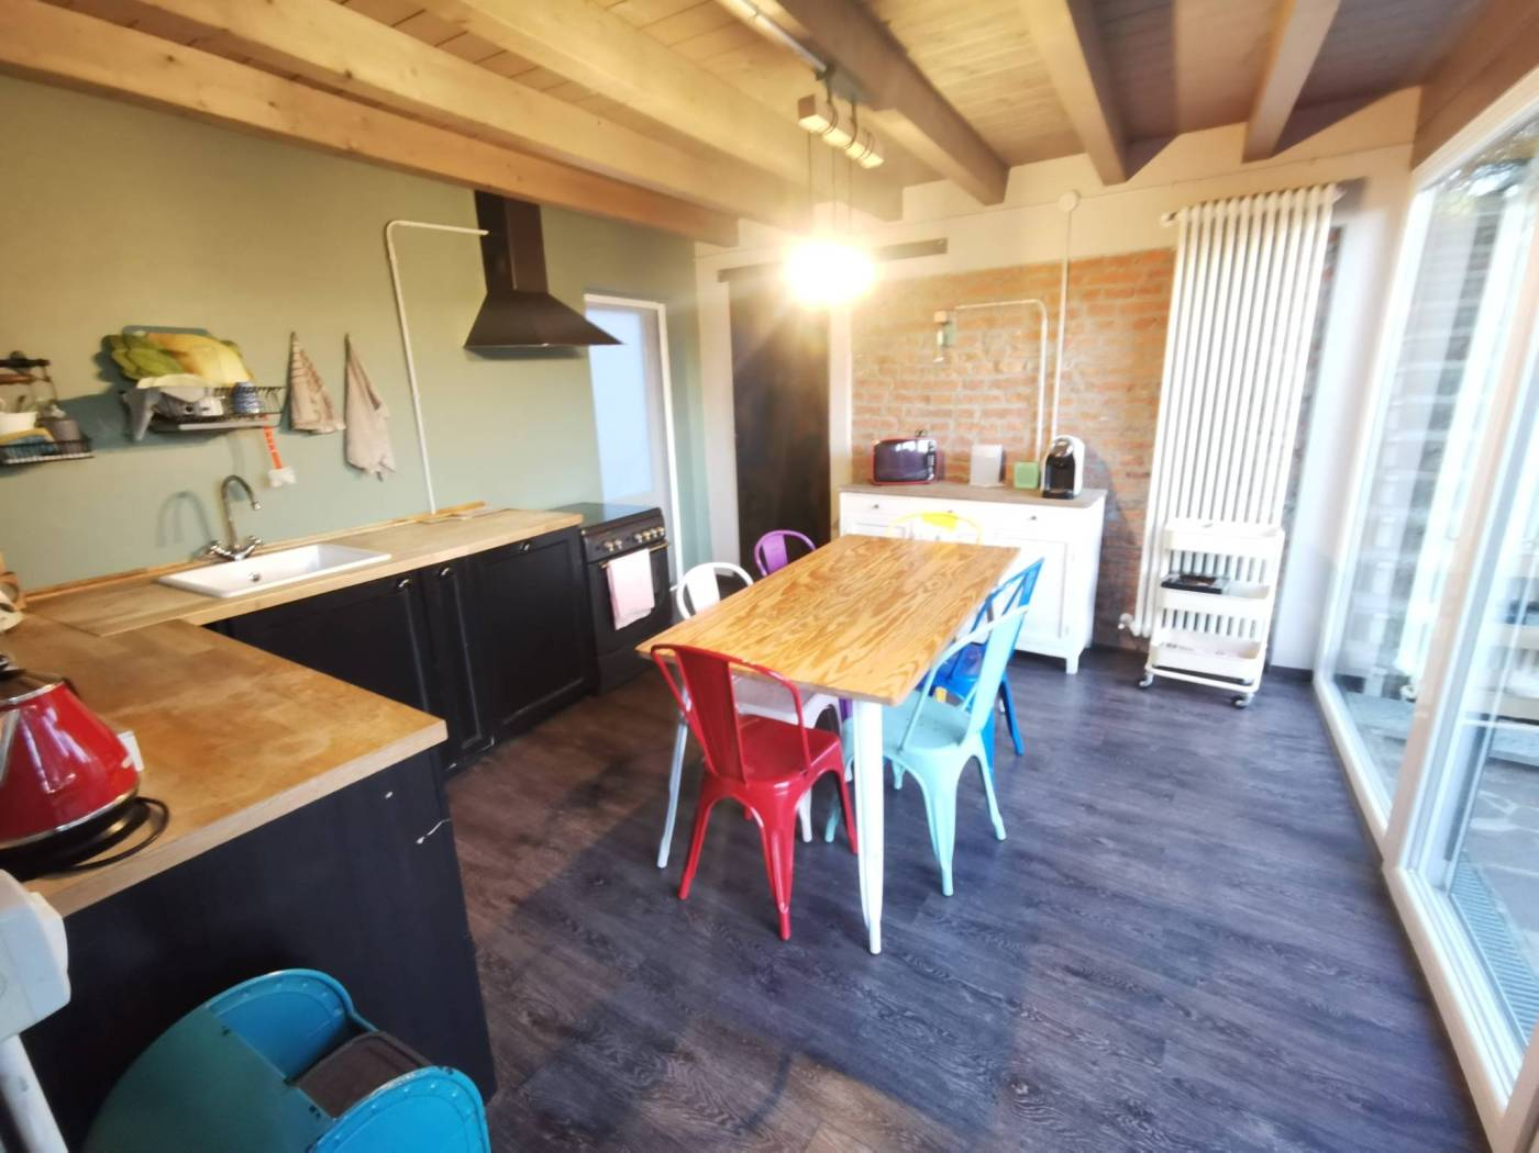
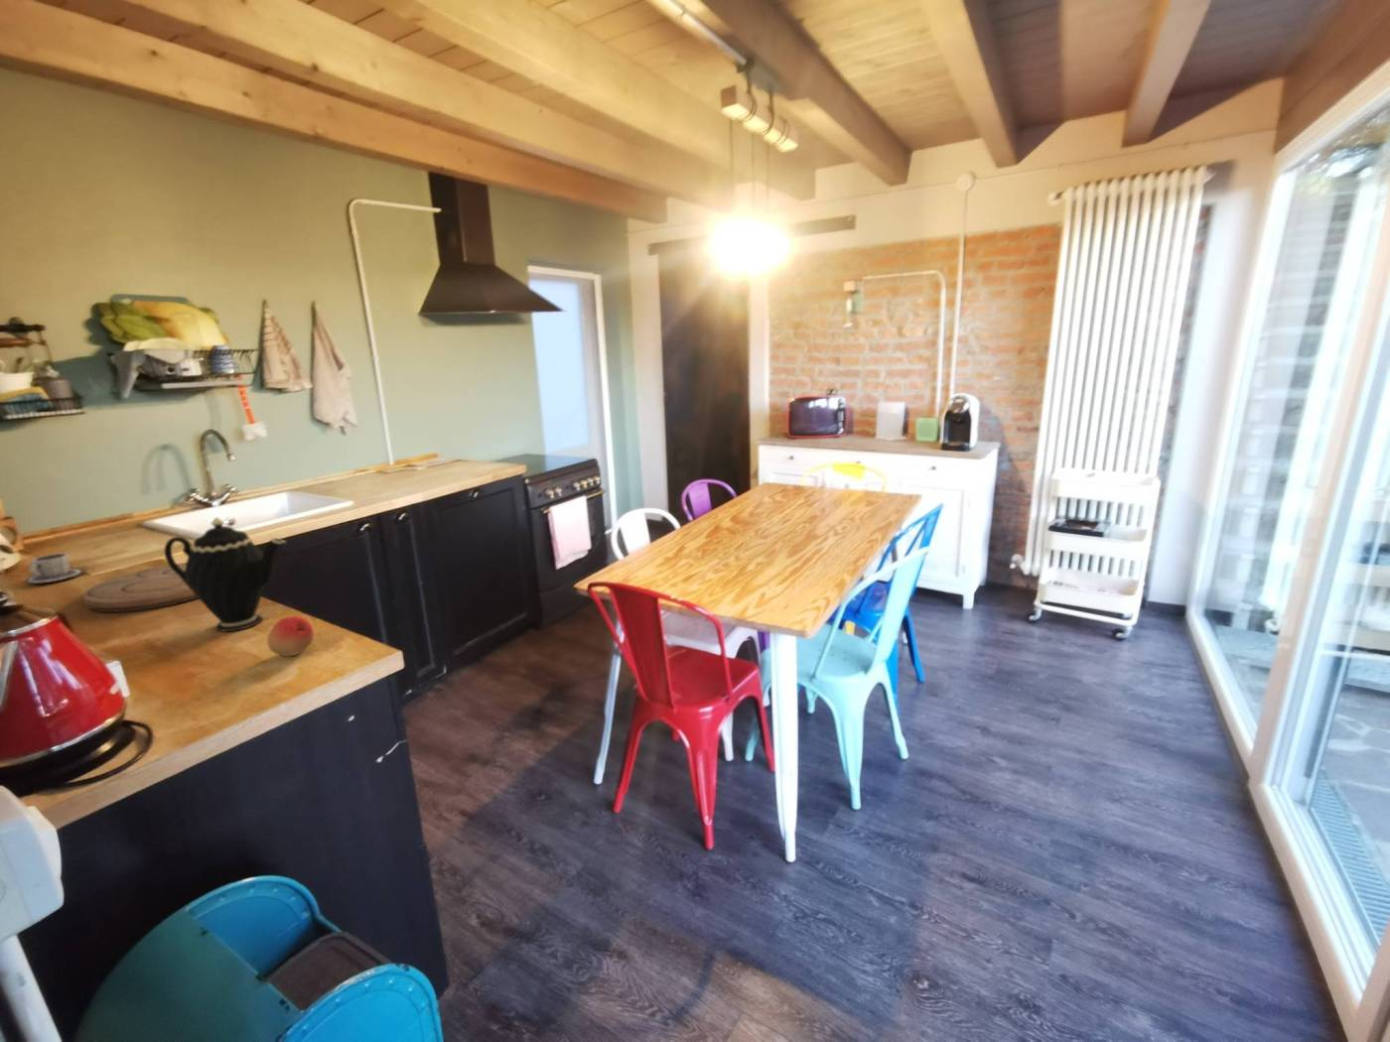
+ teapot [163,516,287,633]
+ cup [24,552,84,584]
+ cutting board [81,561,198,613]
+ fruit [266,615,315,657]
